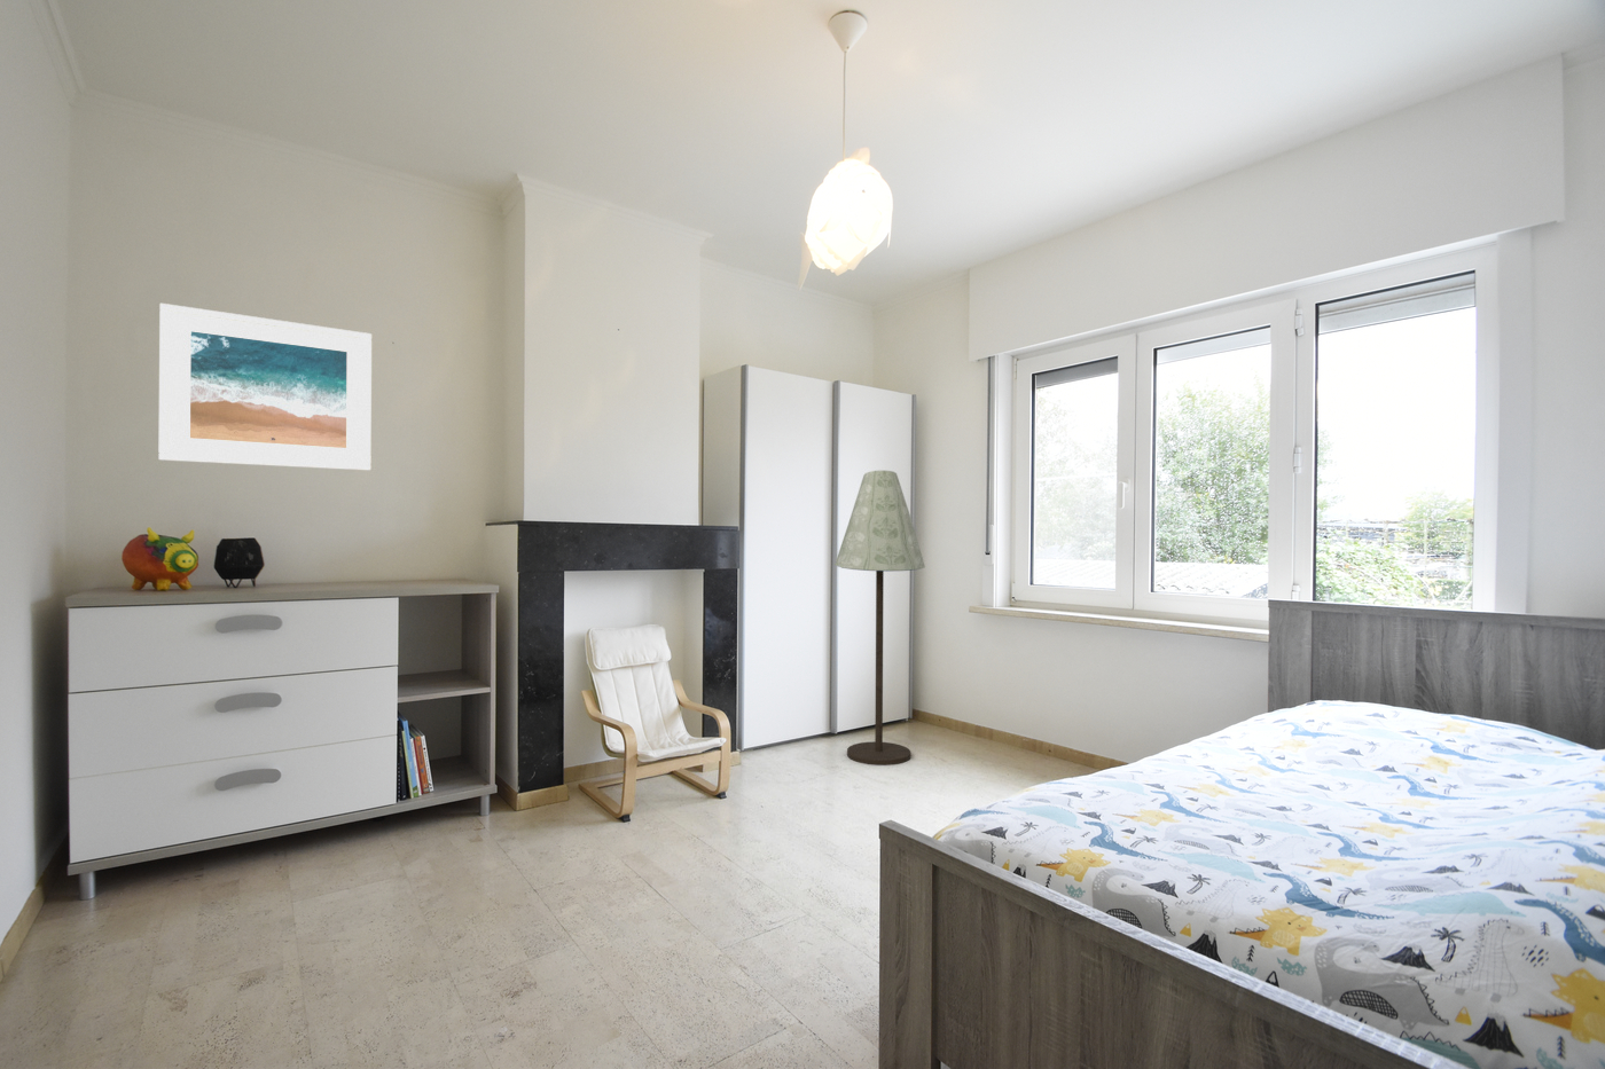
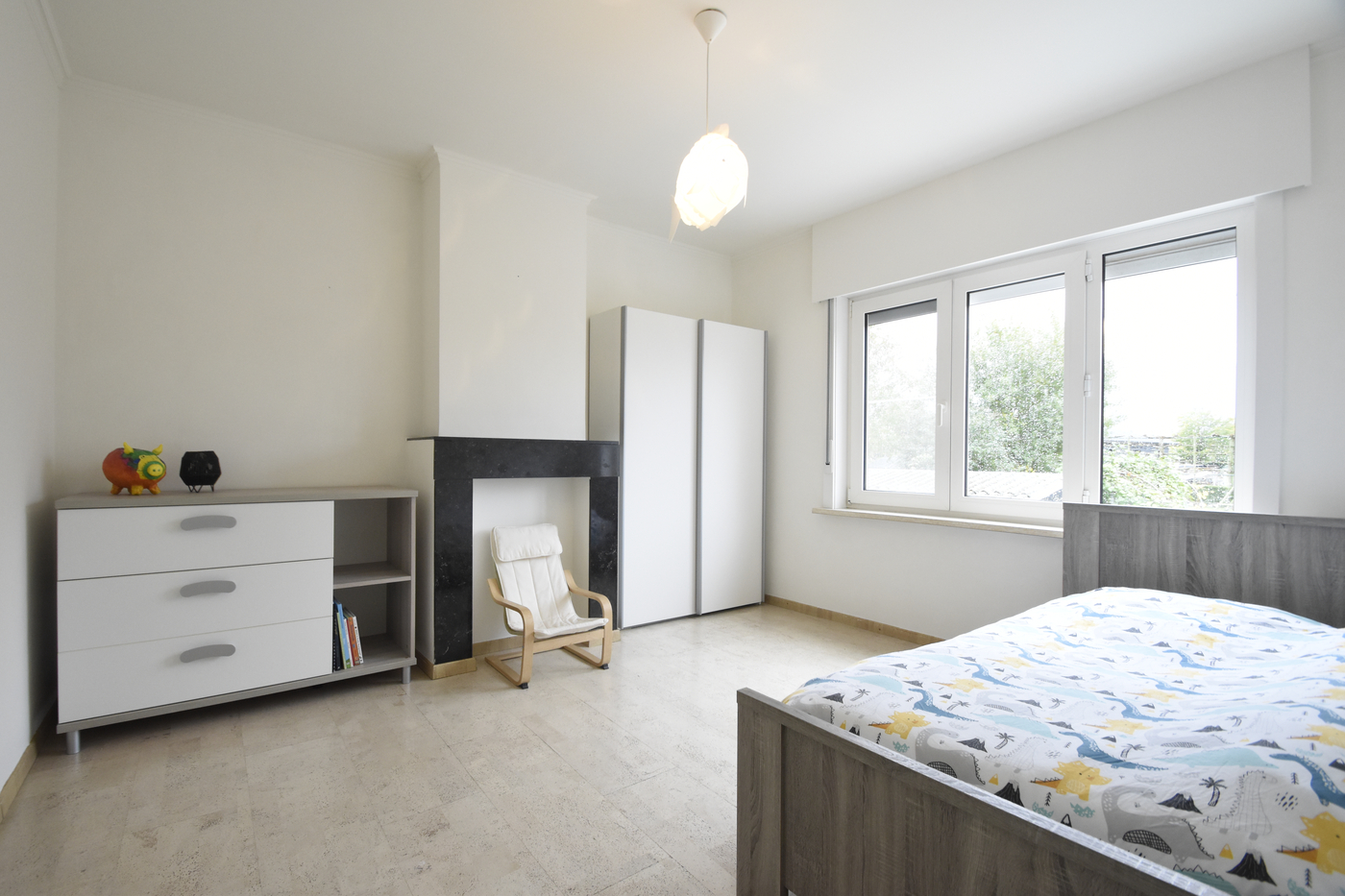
- floor lamp [834,470,926,766]
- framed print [158,303,372,472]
